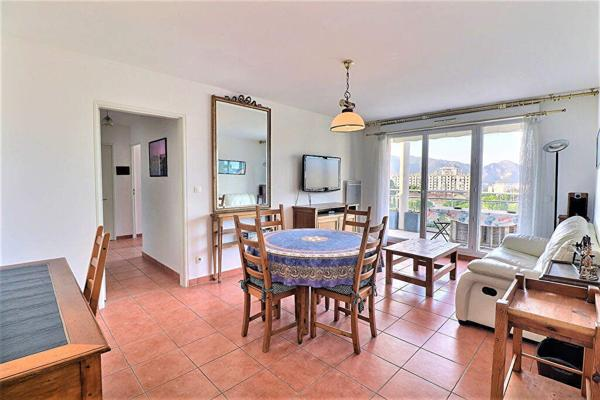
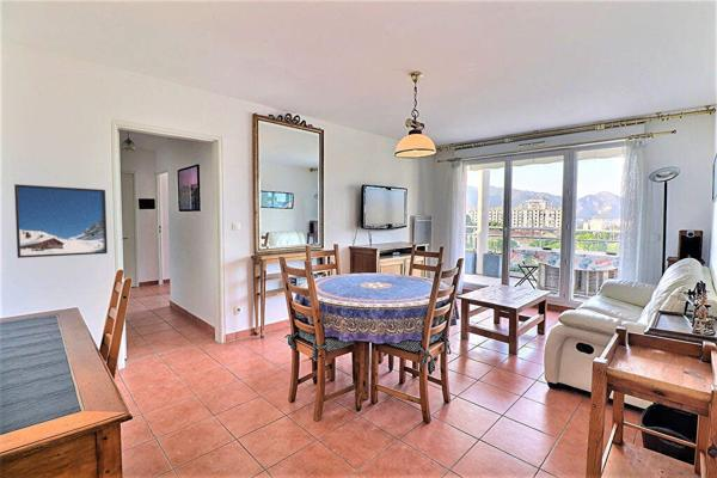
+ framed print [13,183,109,259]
